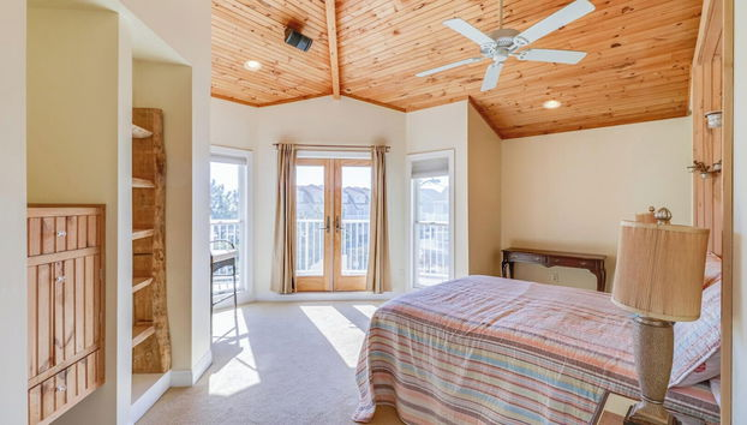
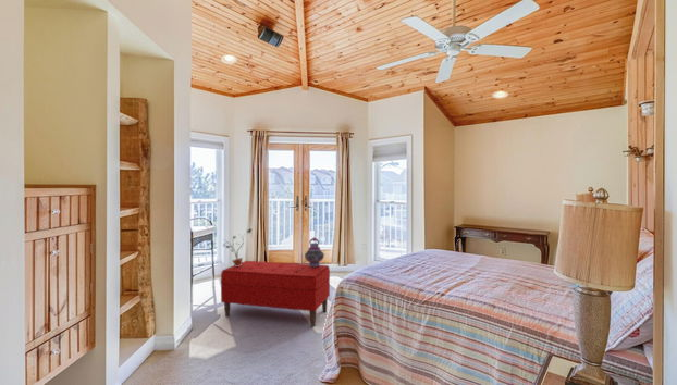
+ potted plant [222,227,254,266]
+ lantern [304,236,325,268]
+ bench [220,260,331,327]
